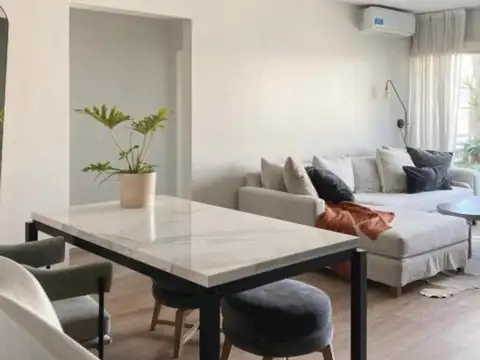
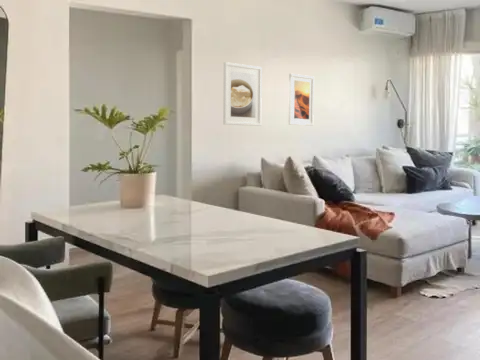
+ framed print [222,61,263,127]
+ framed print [288,73,315,127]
